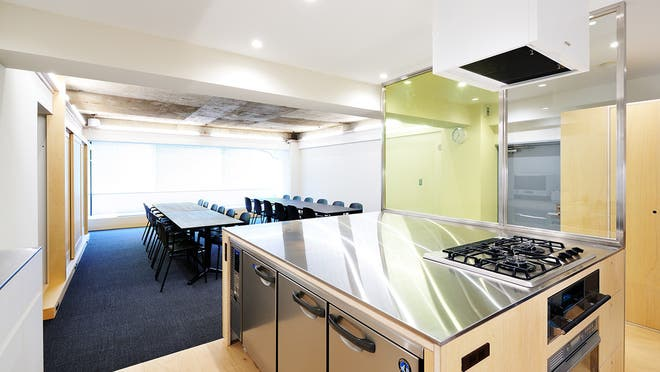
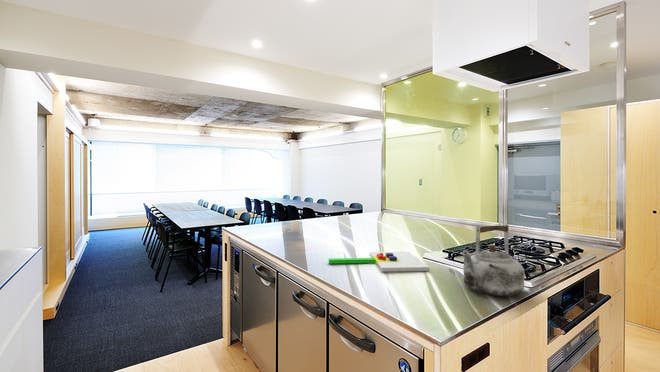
+ chopping board [328,251,430,272]
+ kettle [459,223,525,297]
